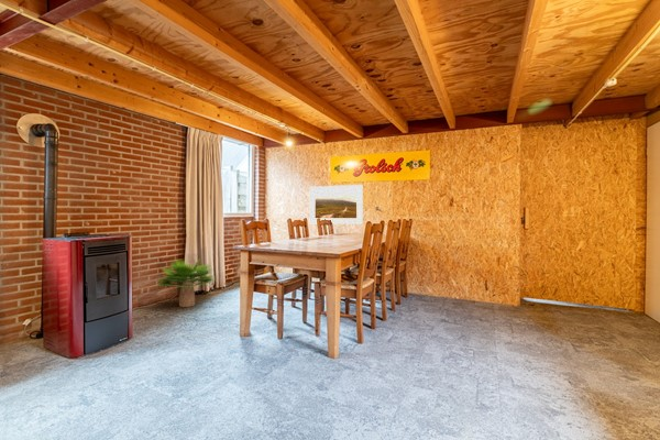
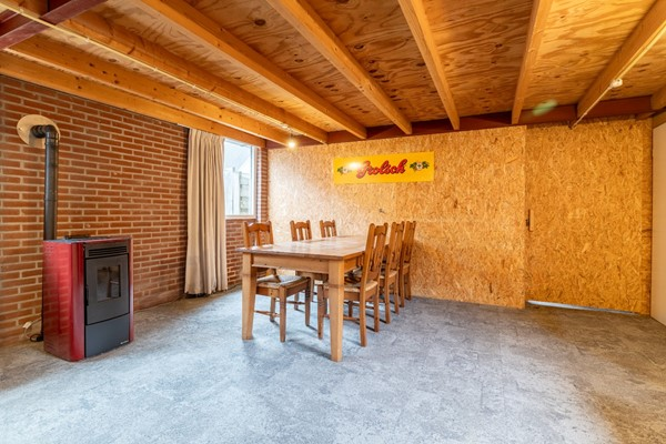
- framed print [309,184,364,226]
- potted plant [156,256,218,308]
